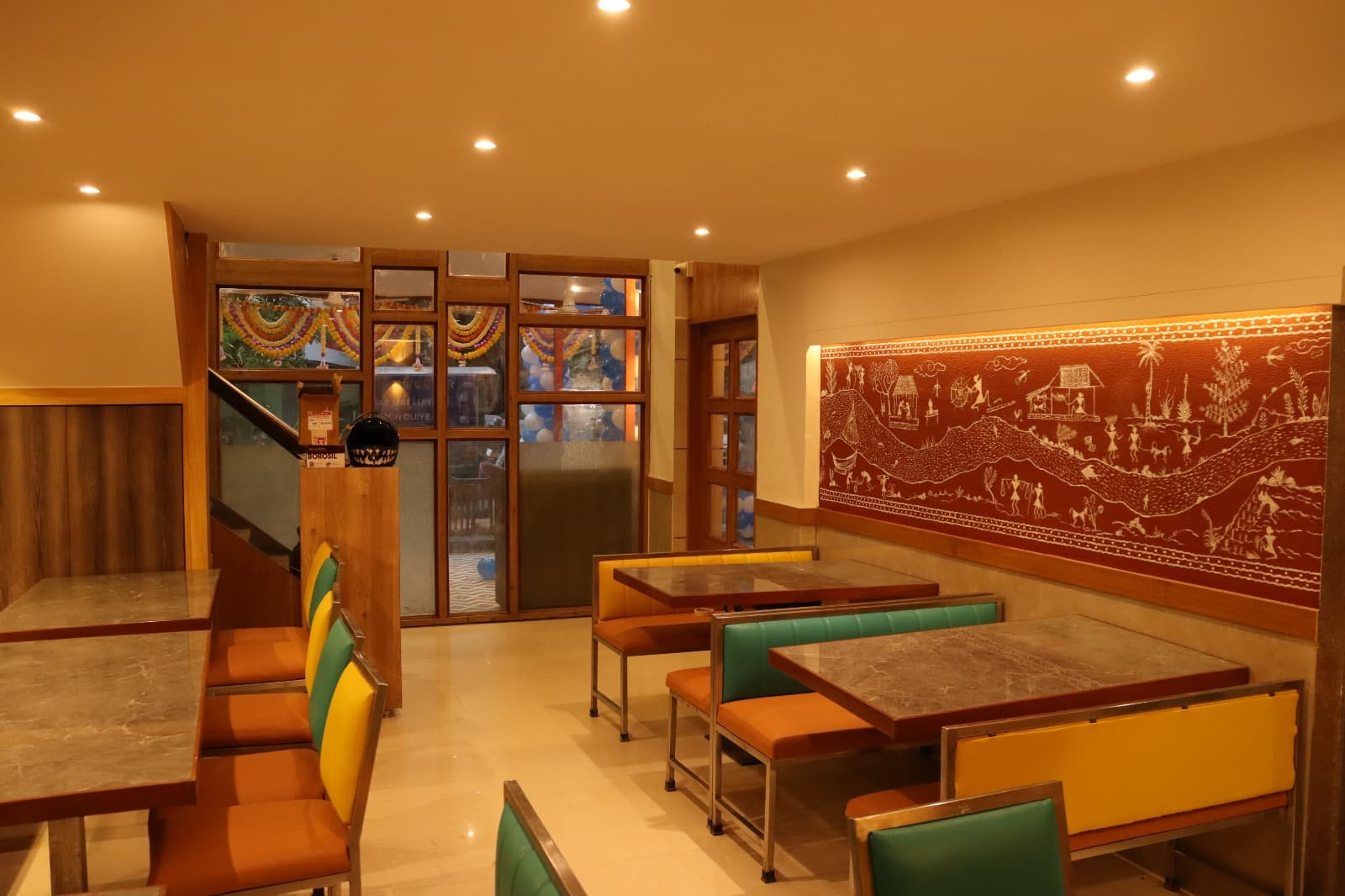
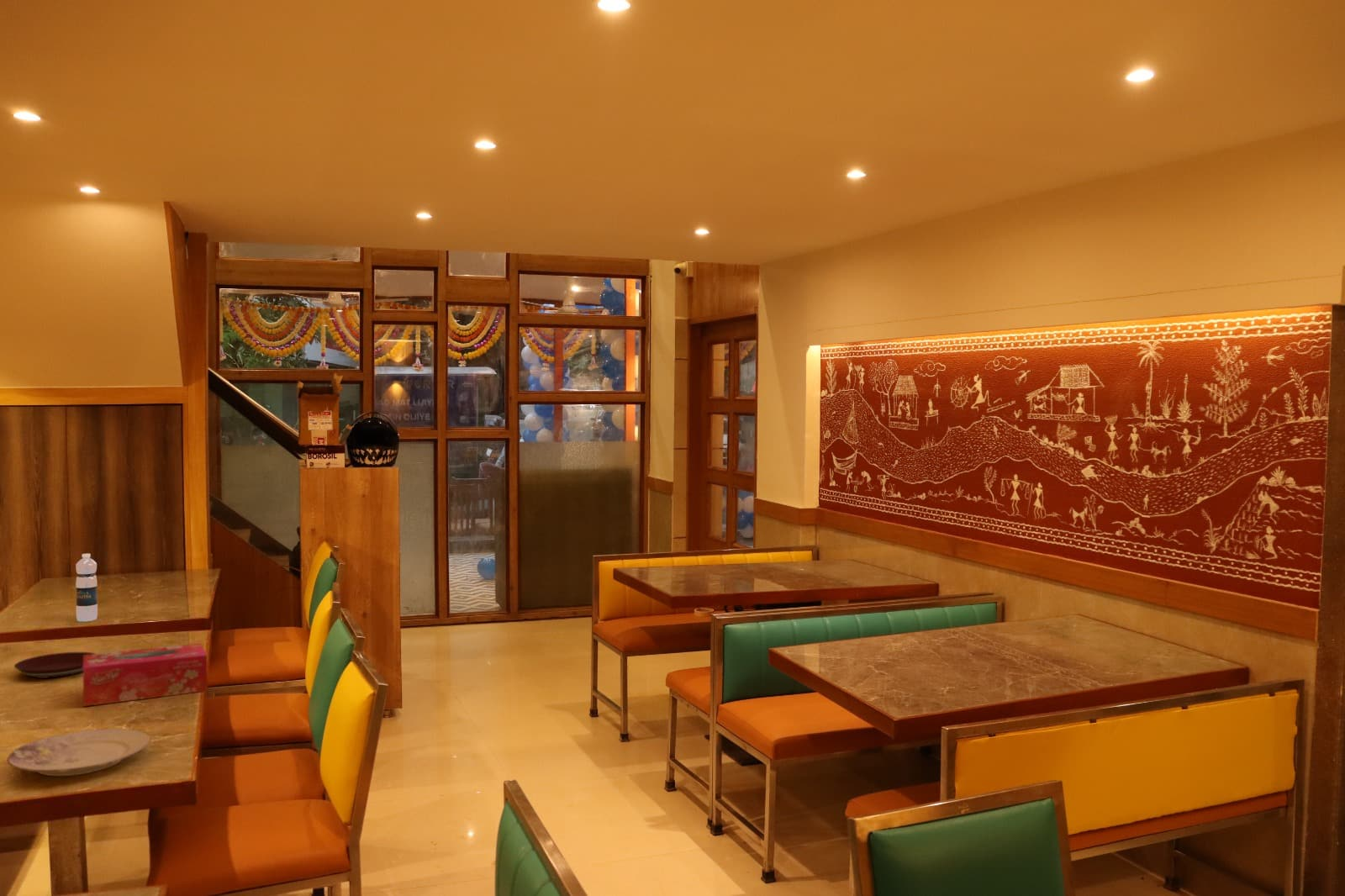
+ tissue box [82,642,208,707]
+ plate [6,728,152,777]
+ water bottle [75,553,98,622]
+ plate [13,651,97,679]
